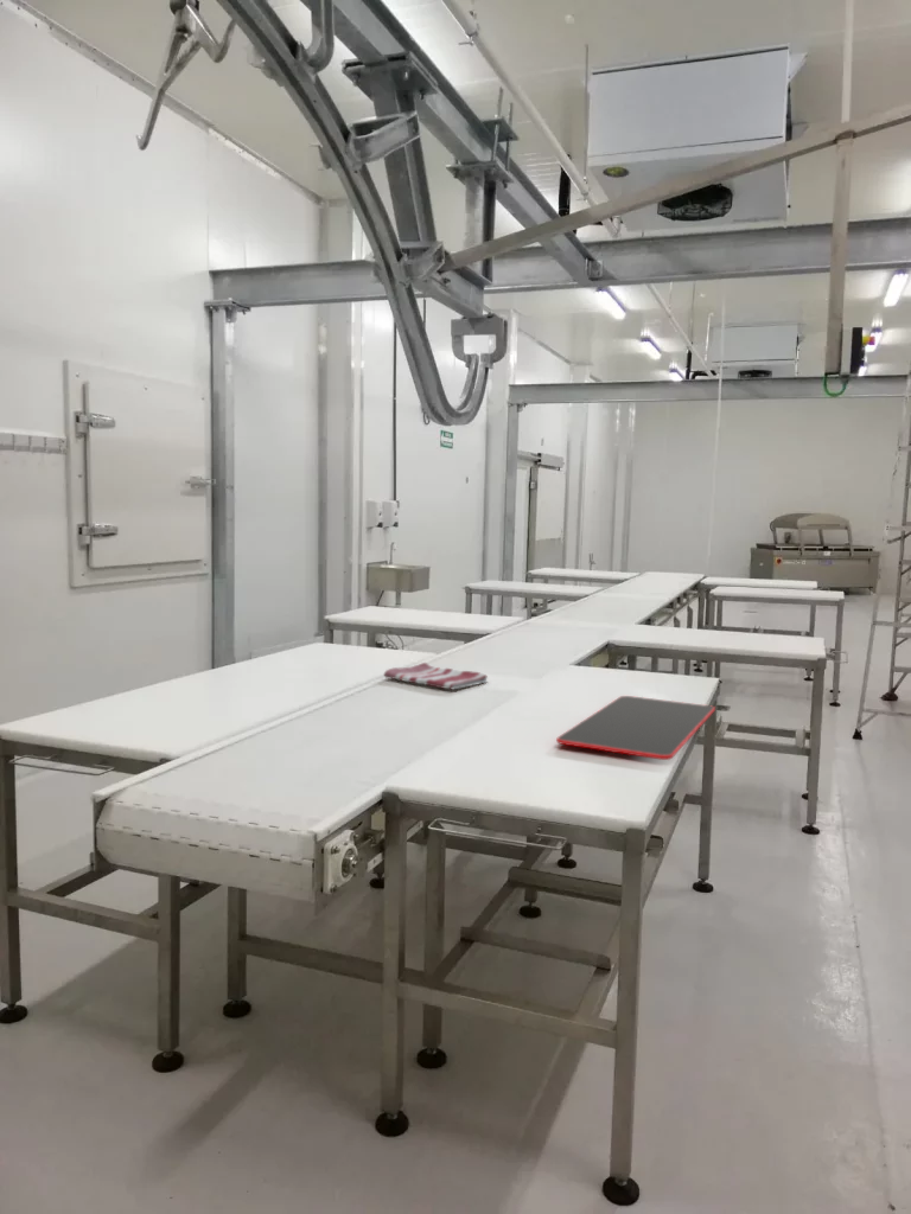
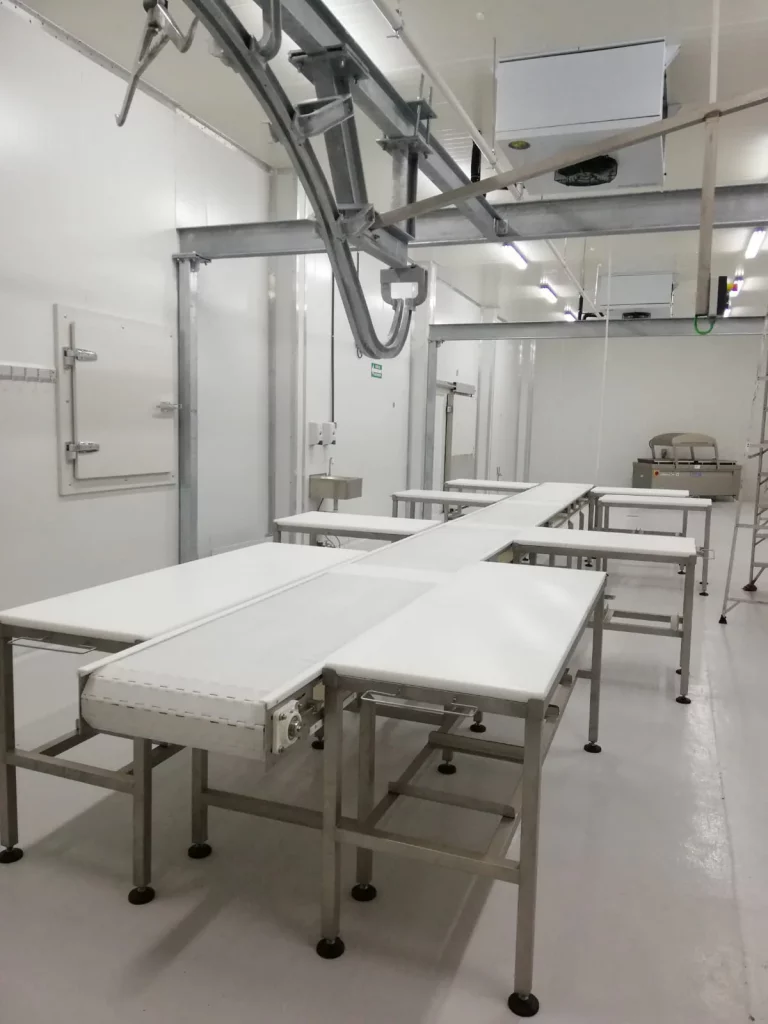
- cutting board [555,695,716,761]
- dish towel [383,662,489,691]
